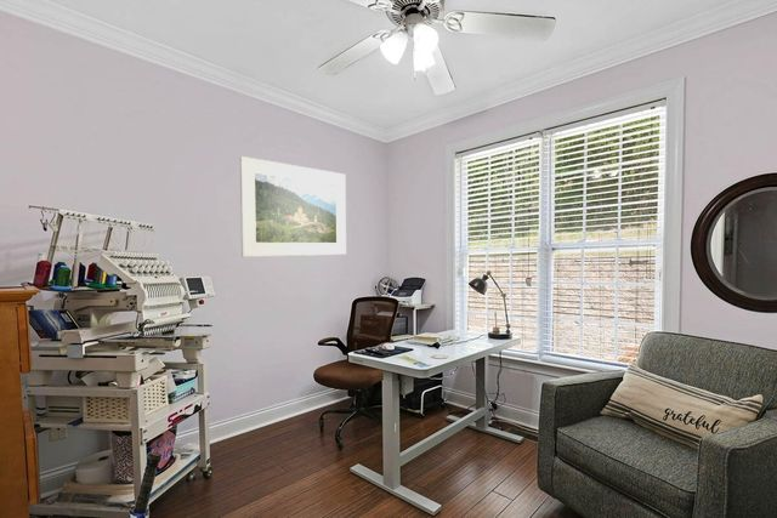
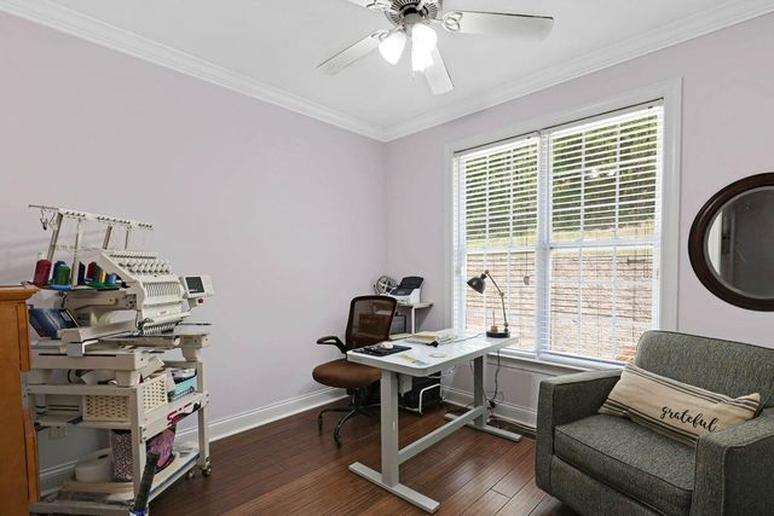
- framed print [239,155,347,258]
